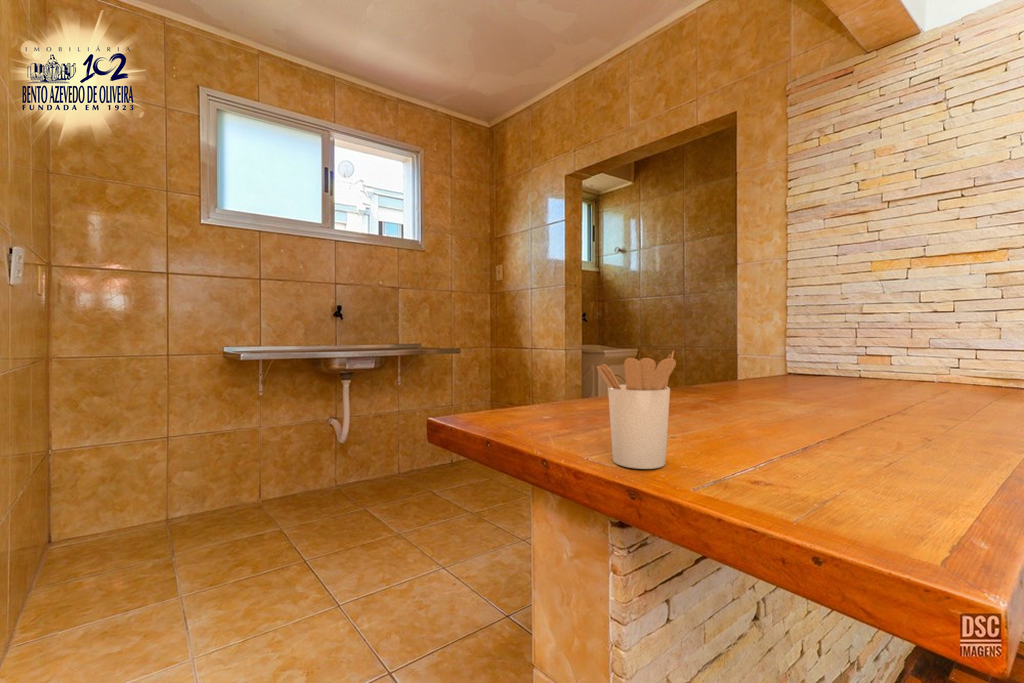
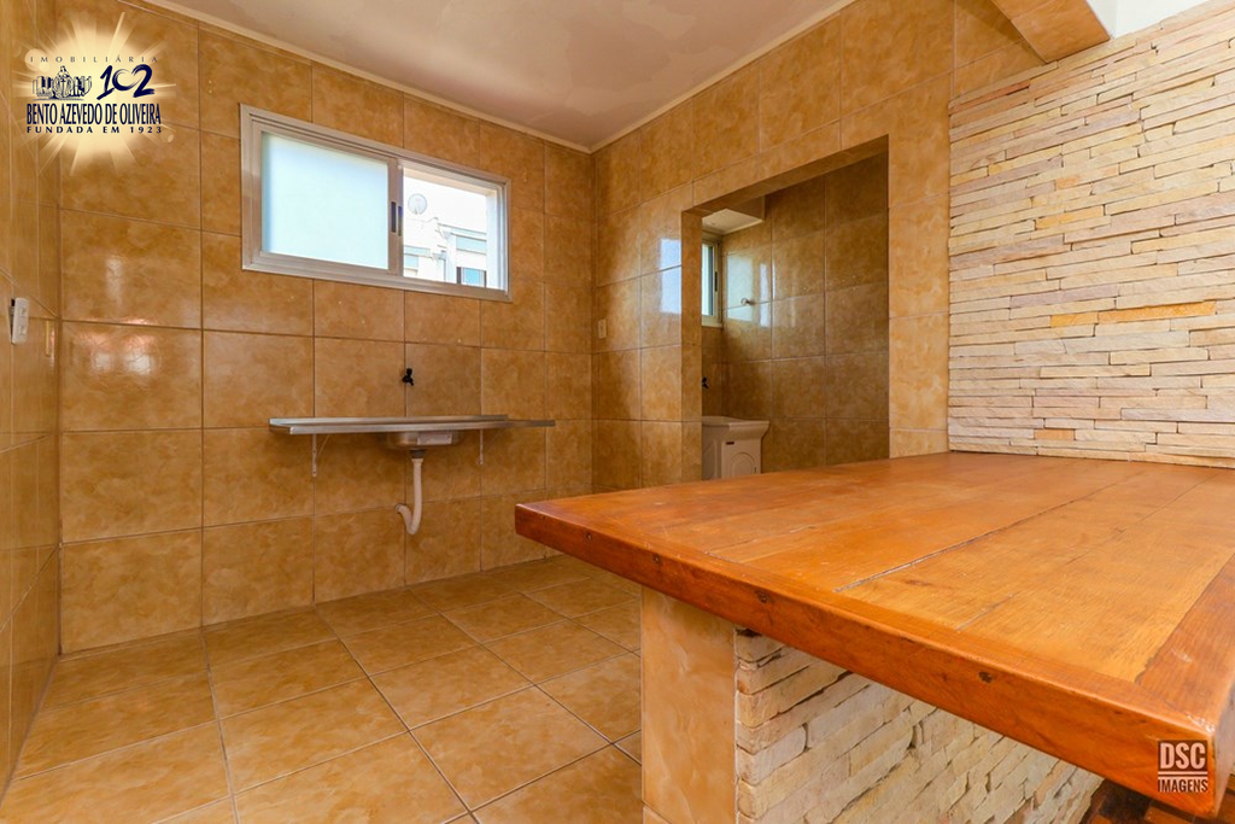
- utensil holder [596,350,677,470]
